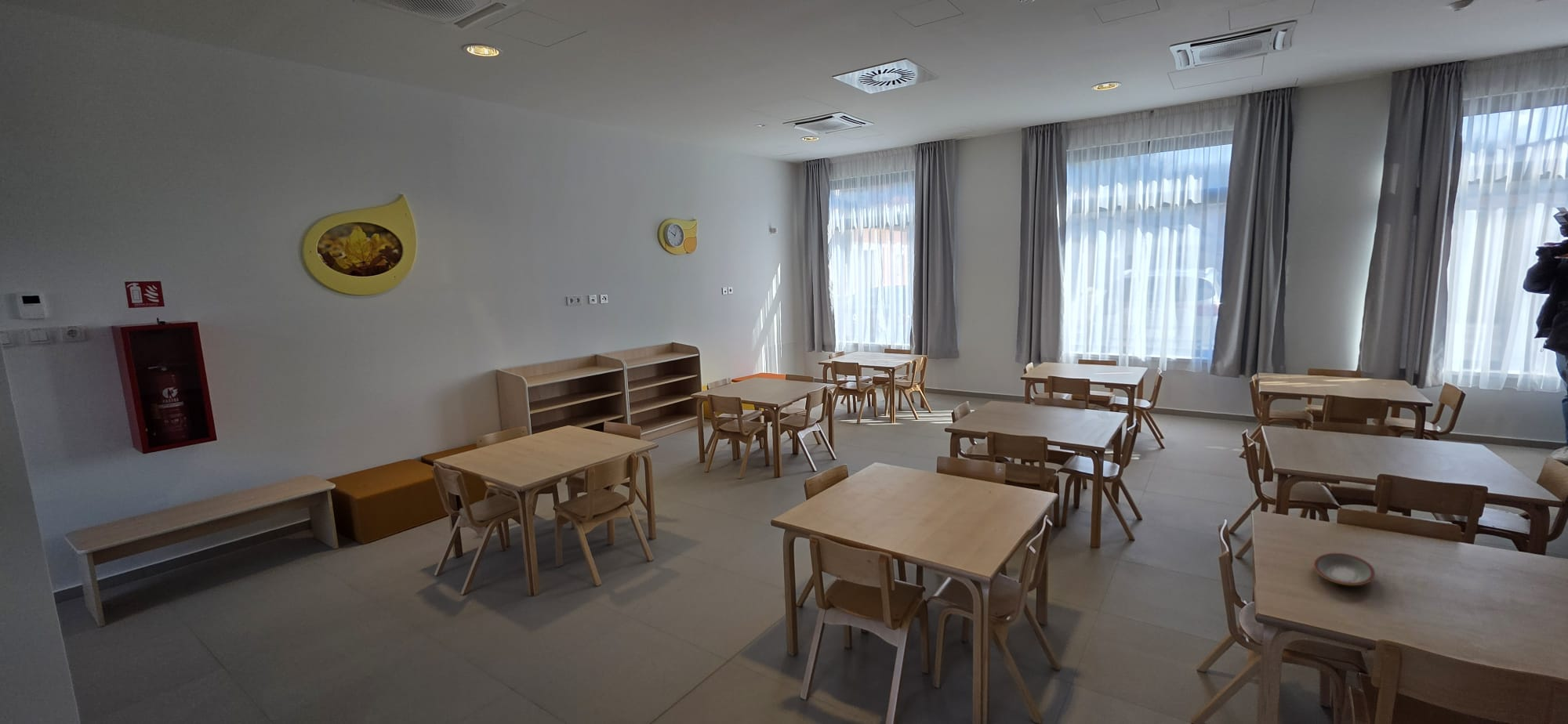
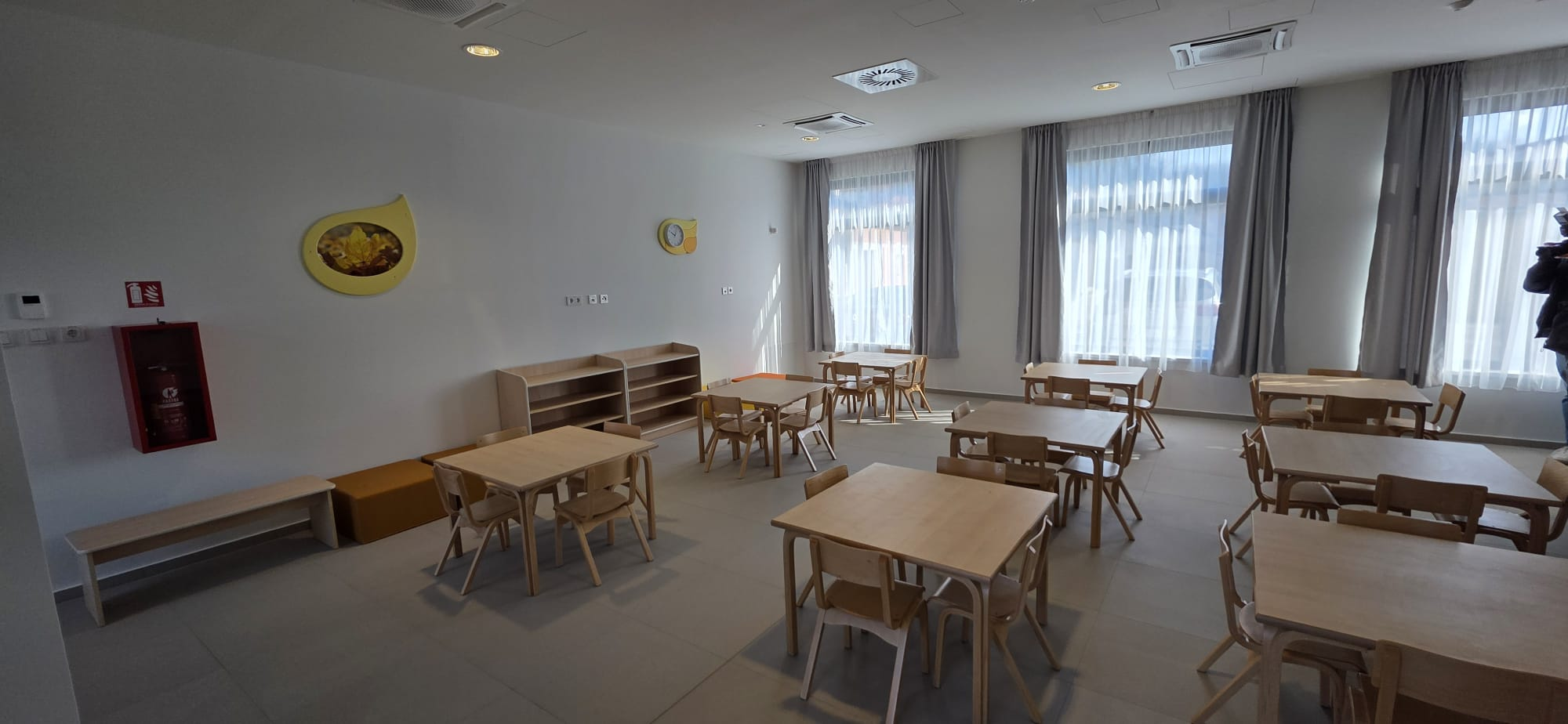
- plate [1313,552,1376,586]
